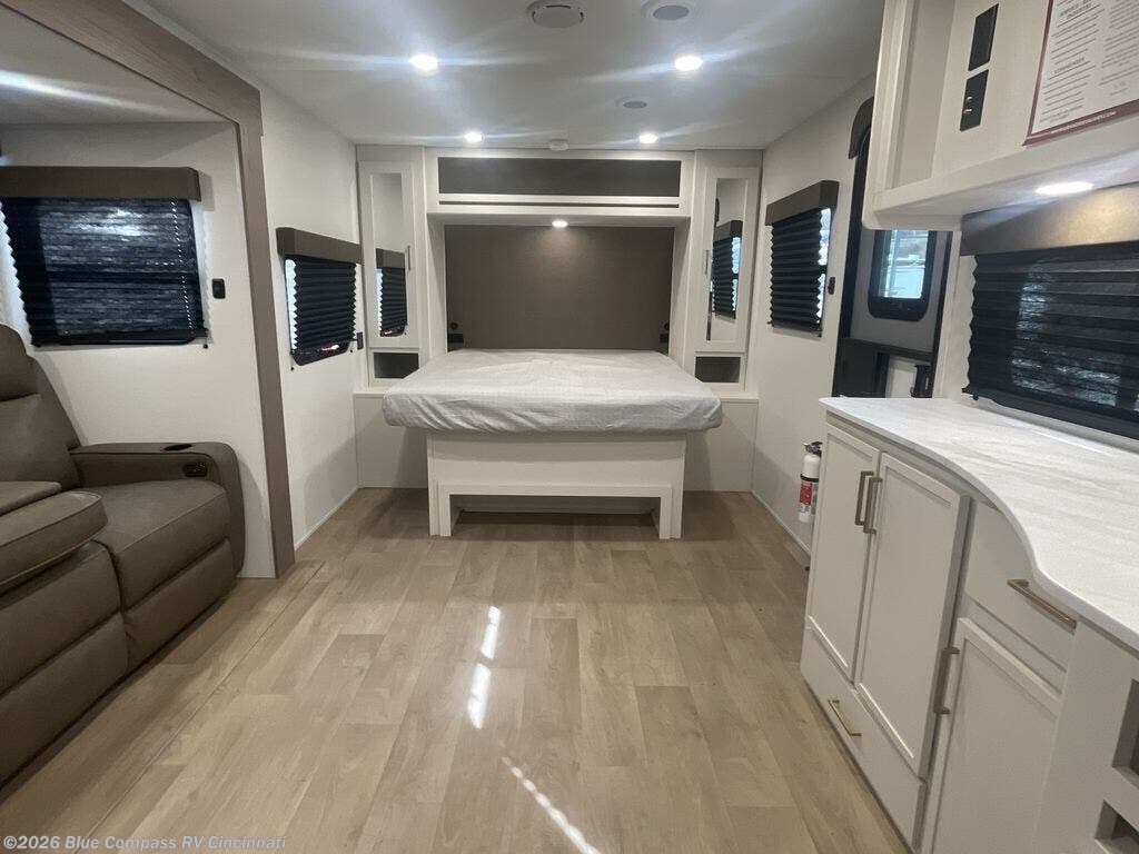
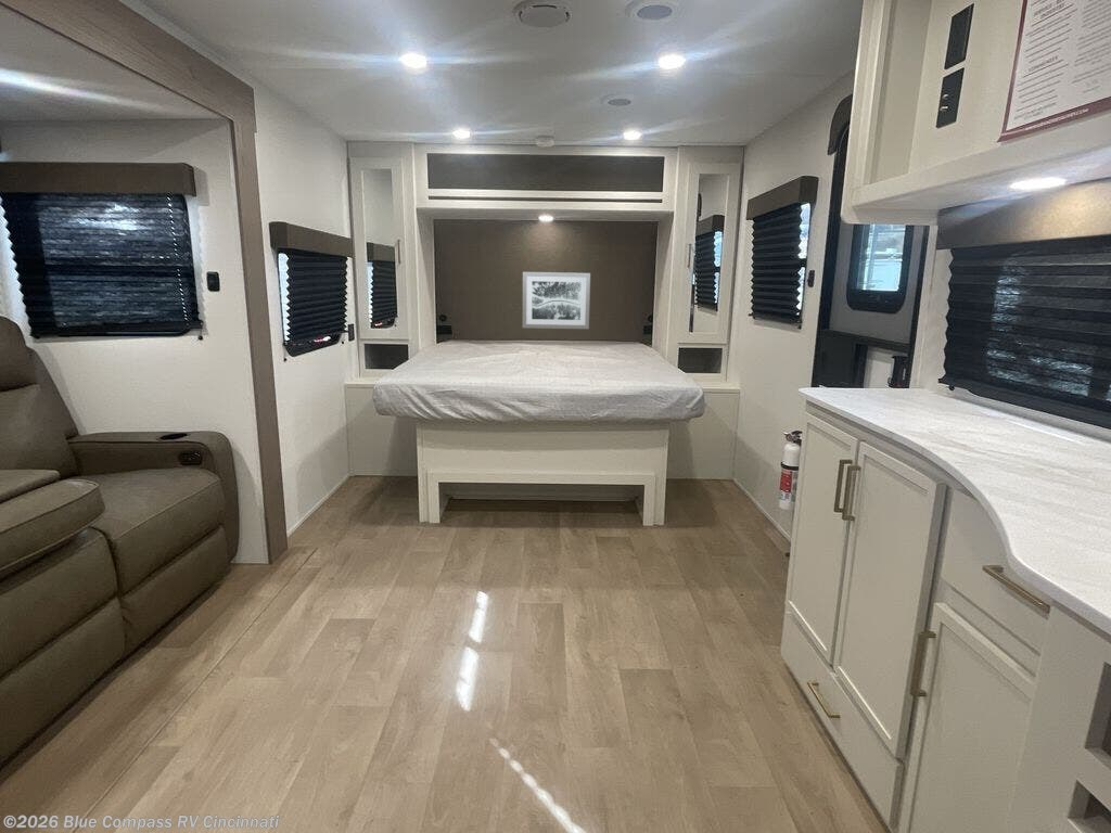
+ wall art [522,271,591,330]
